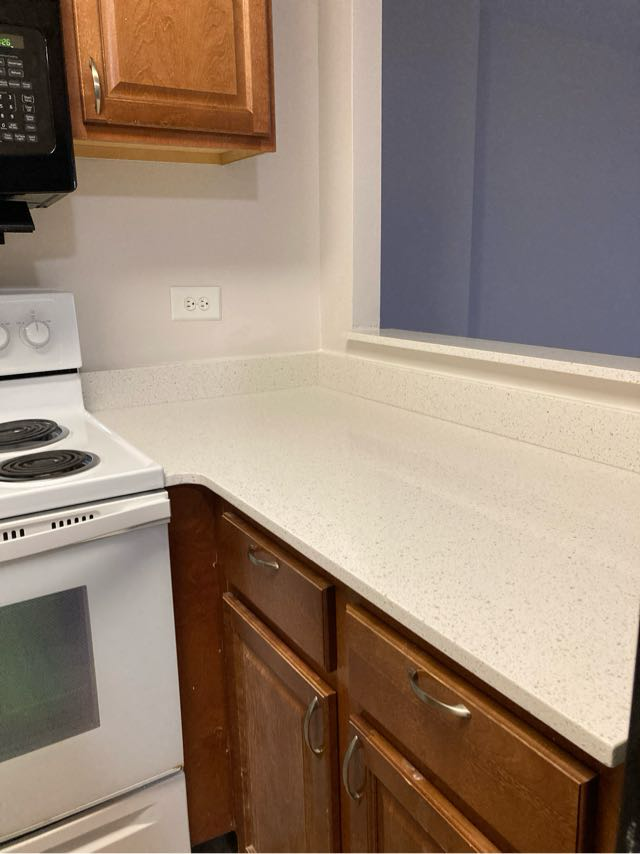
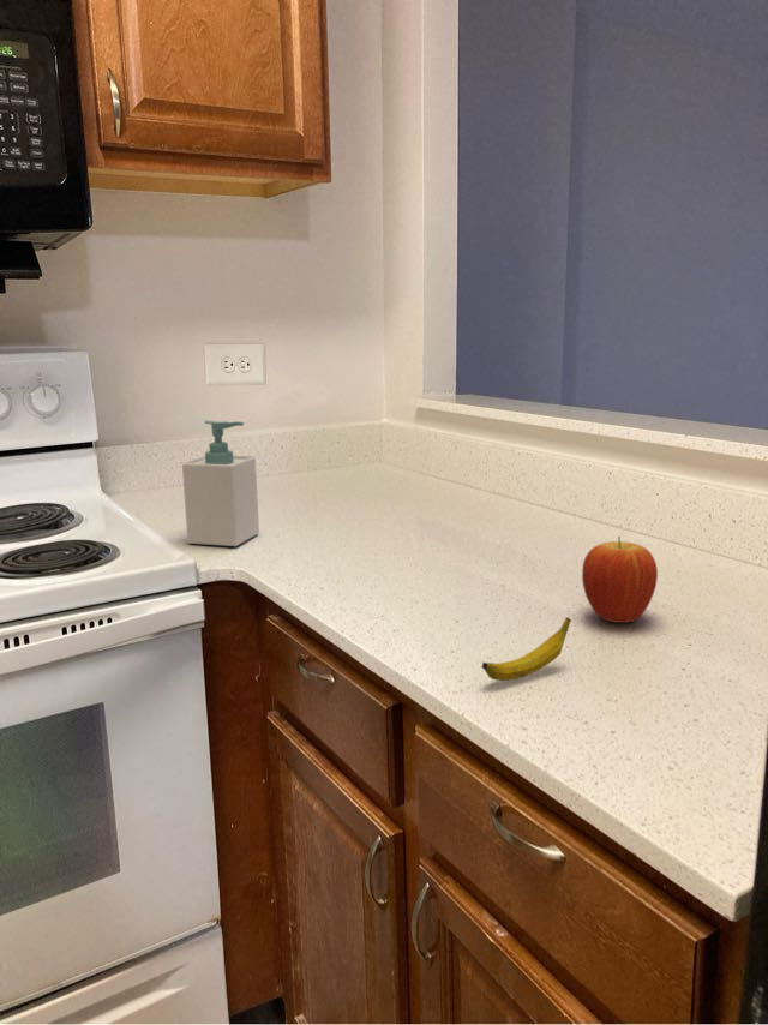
+ banana [481,616,572,682]
+ fruit [581,535,659,624]
+ soap bottle [181,419,260,547]
